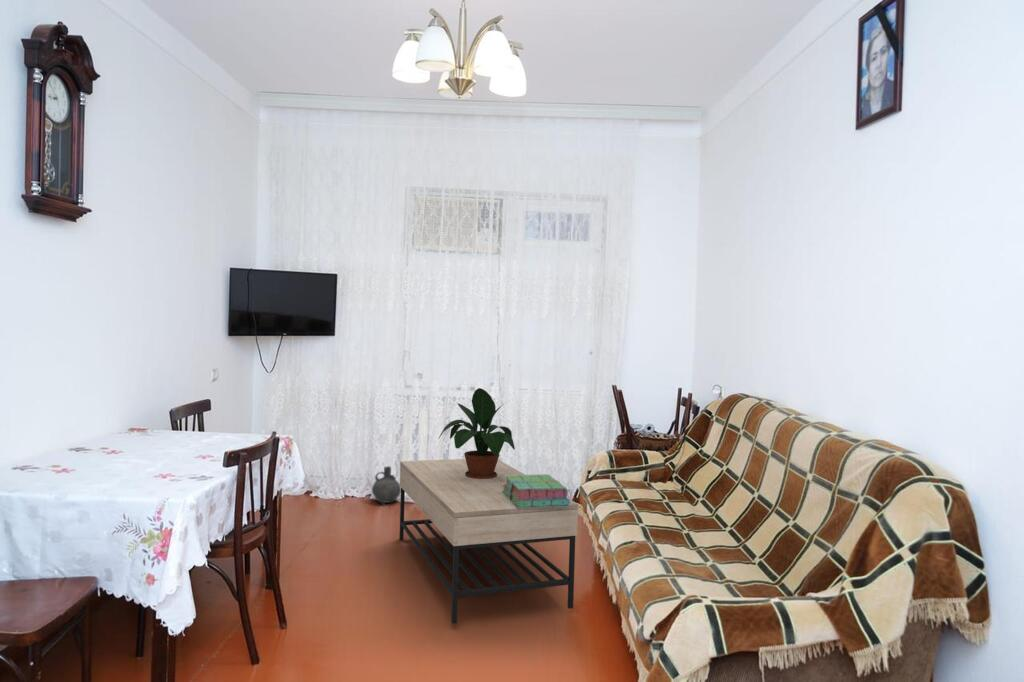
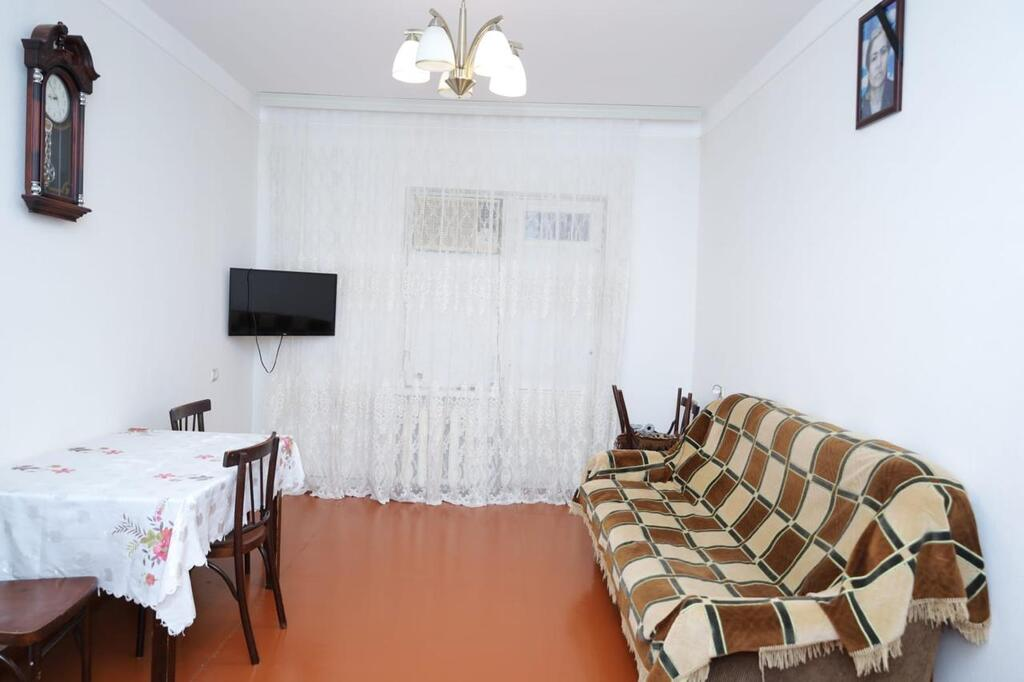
- ceramic jug [371,465,401,504]
- potted plant [437,387,516,479]
- stack of books [501,473,570,508]
- coffee table [398,458,579,625]
